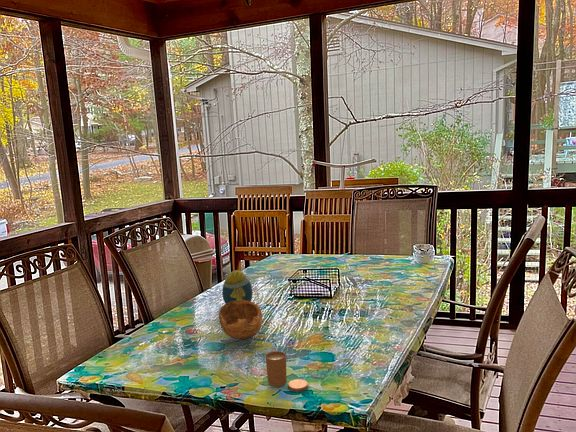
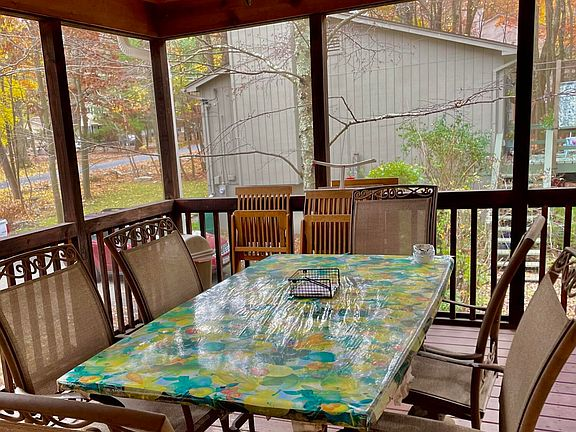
- decorative egg [221,269,253,304]
- candle [265,350,309,393]
- bowl [218,300,263,340]
